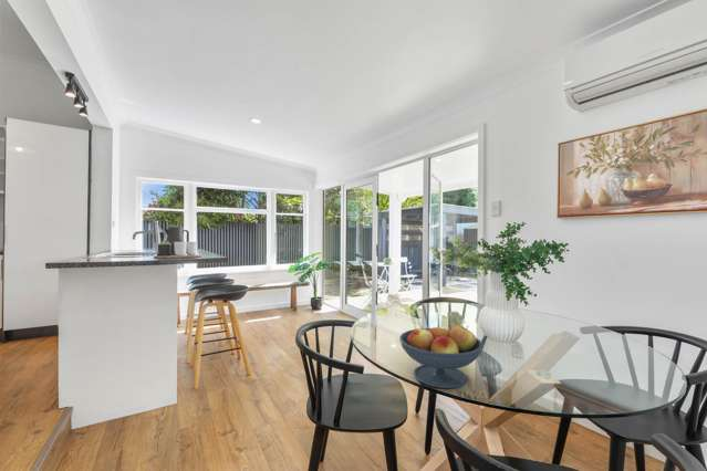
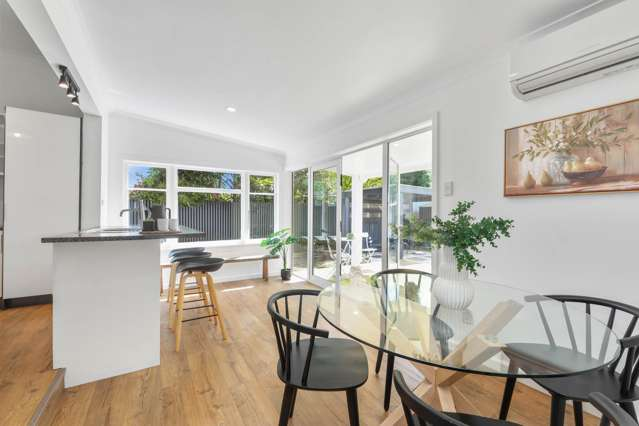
- fruit bowl [398,324,485,389]
